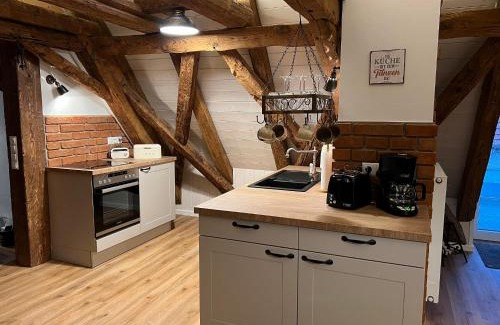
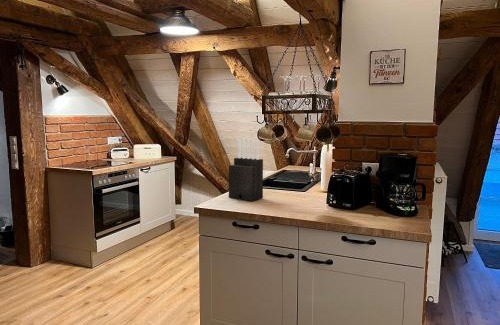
+ knife block [228,138,264,202]
